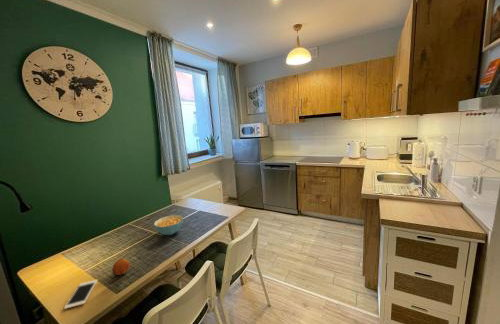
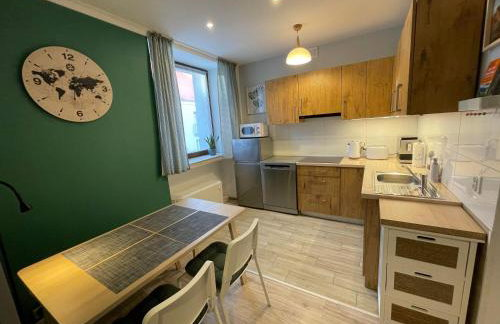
- fruit [112,257,131,276]
- cereal bowl [153,214,184,236]
- cell phone [63,279,99,310]
